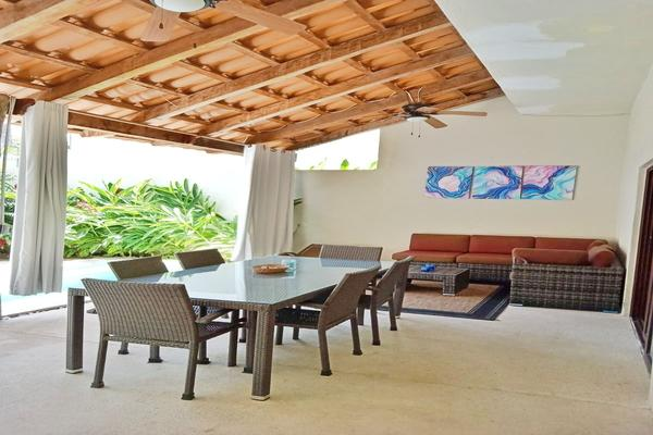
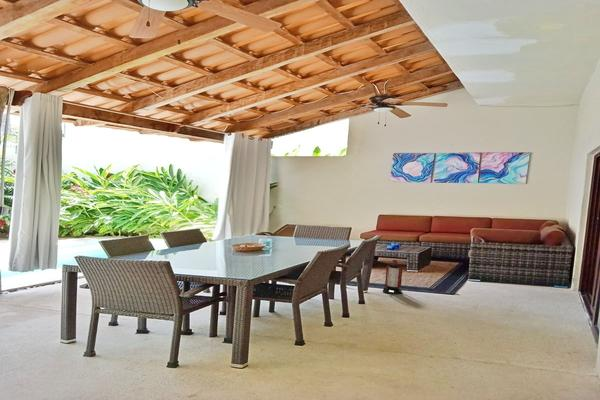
+ lantern [382,259,404,295]
